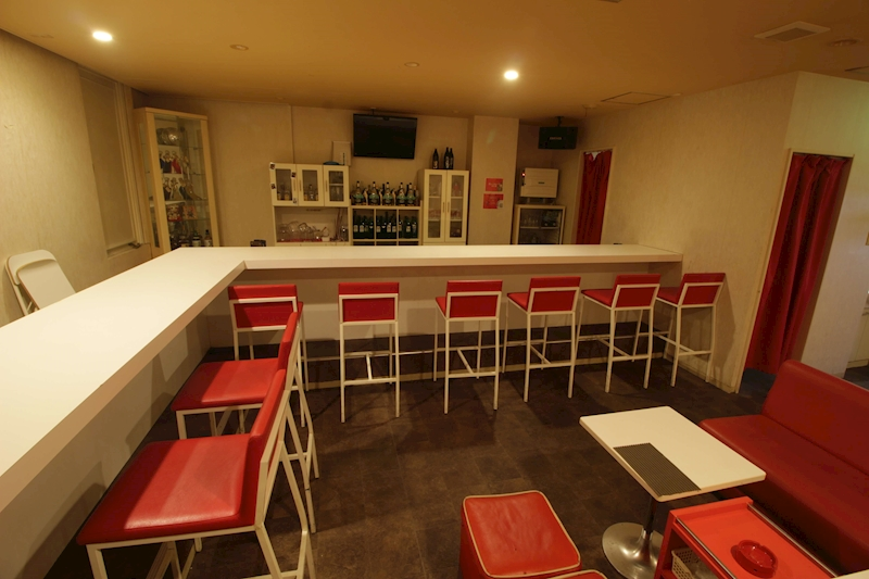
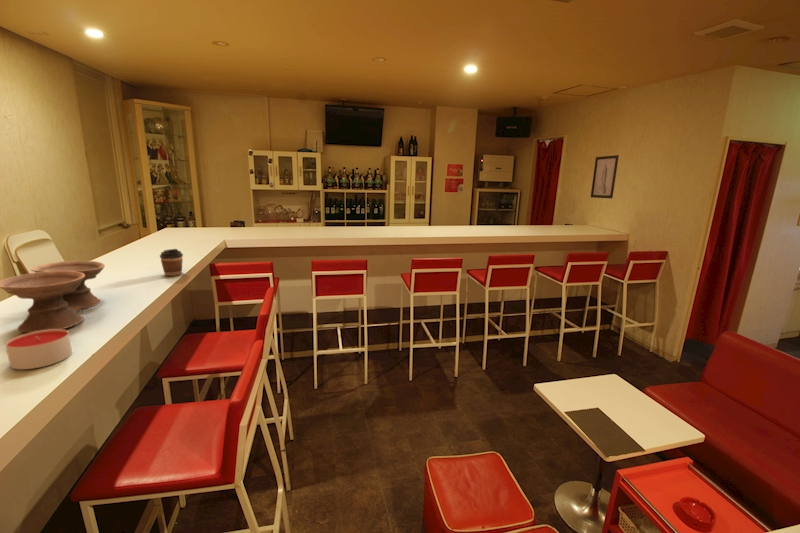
+ candle [5,329,73,370]
+ wall art [590,154,620,200]
+ coffee cup [159,248,184,277]
+ bowl [0,260,106,333]
